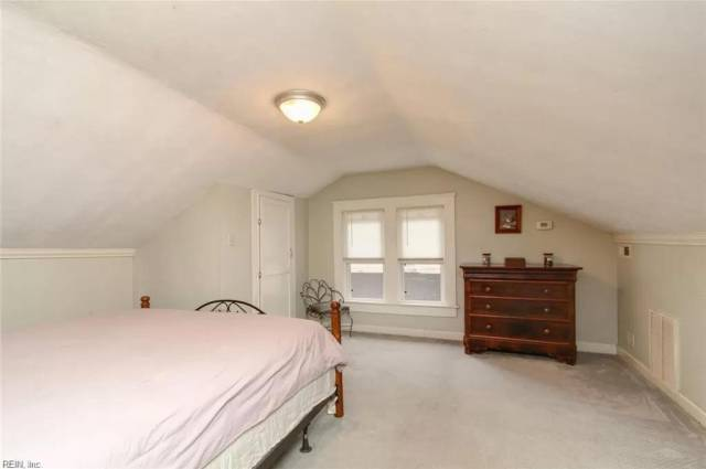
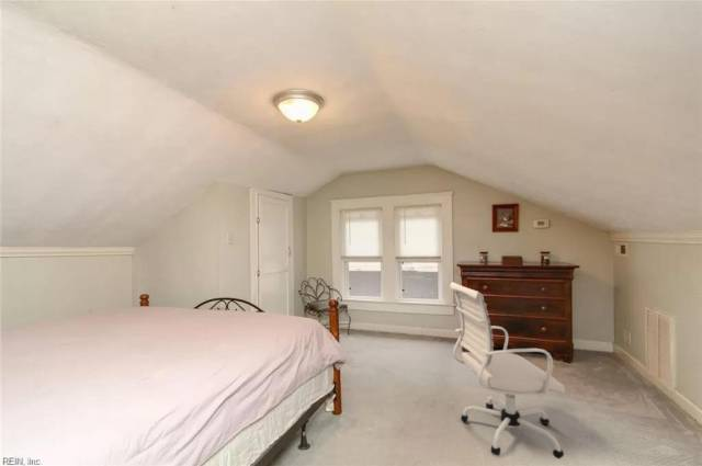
+ office chair [449,281,566,459]
